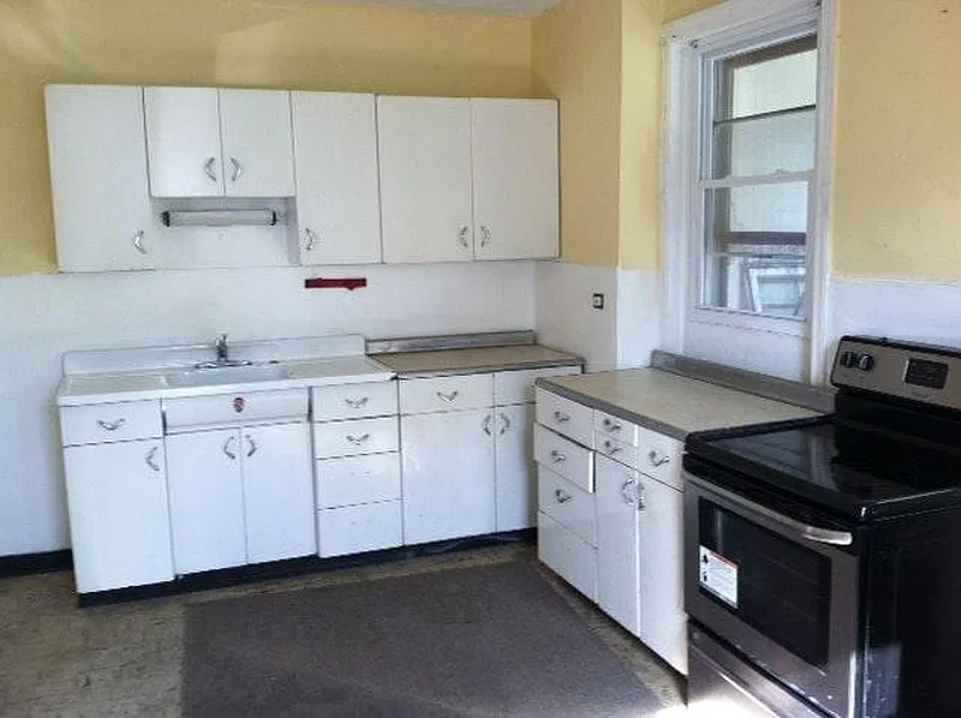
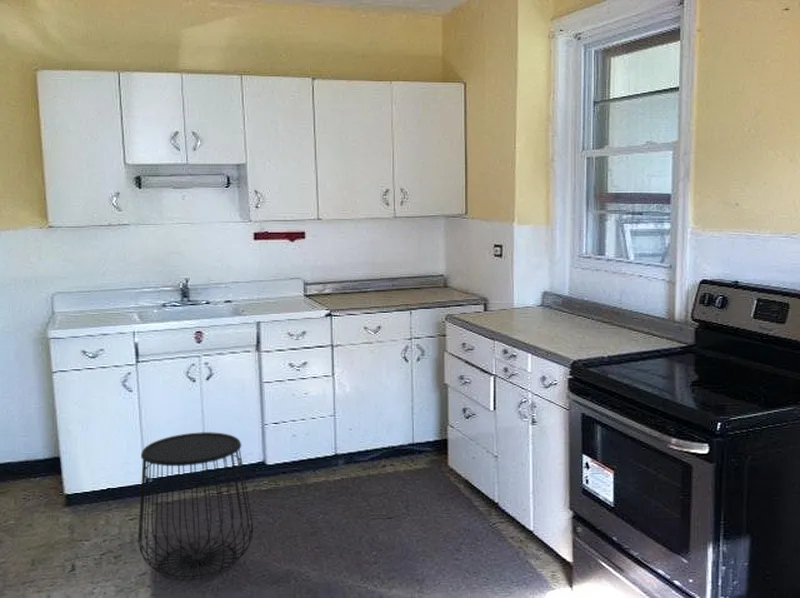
+ side table [137,431,254,578]
